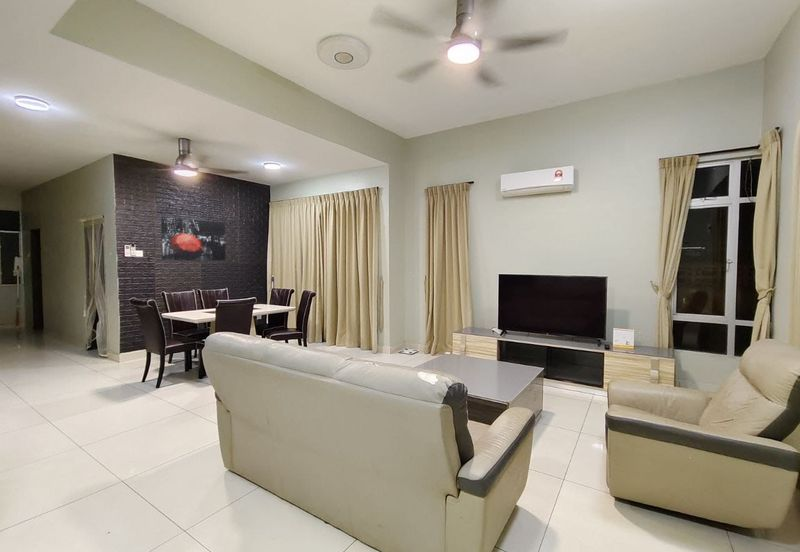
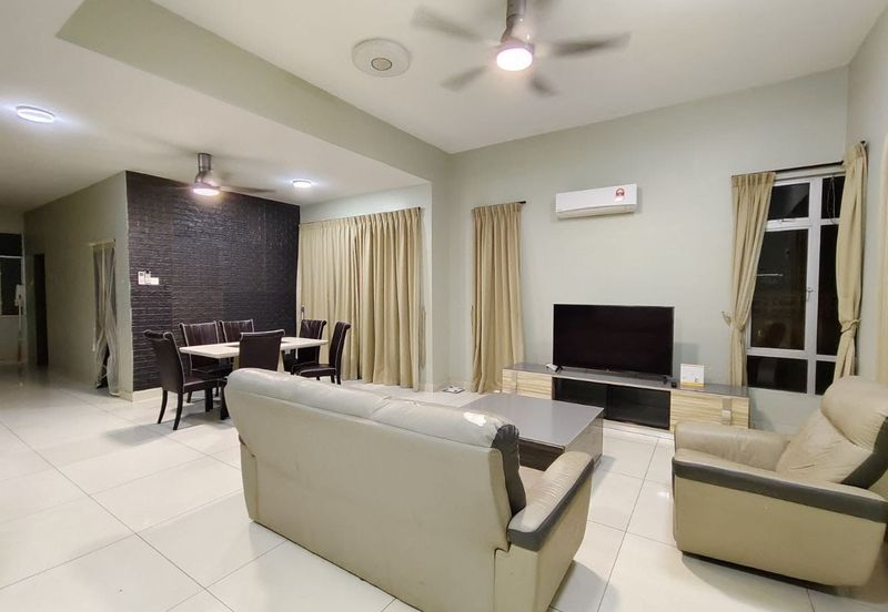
- wall art [160,216,226,262]
